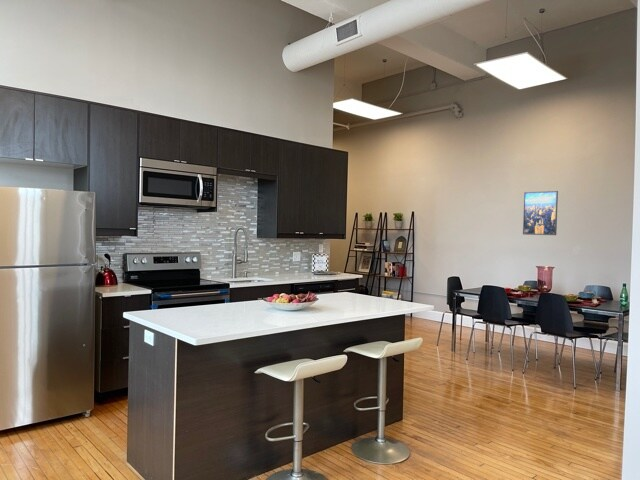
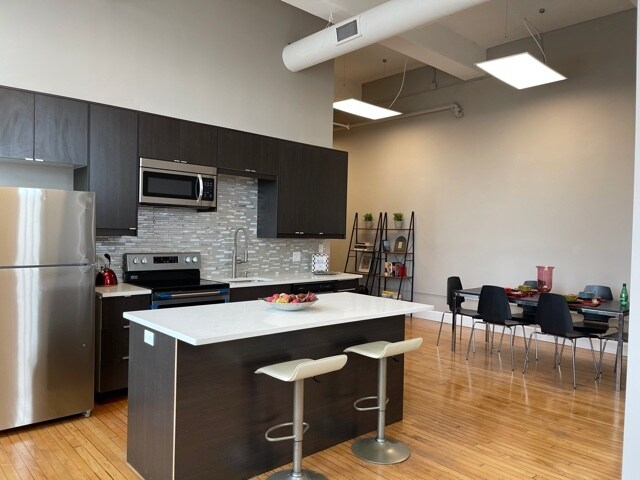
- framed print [522,190,559,236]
